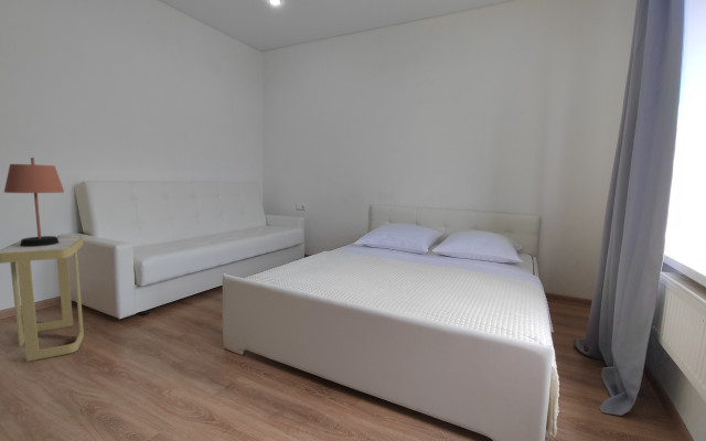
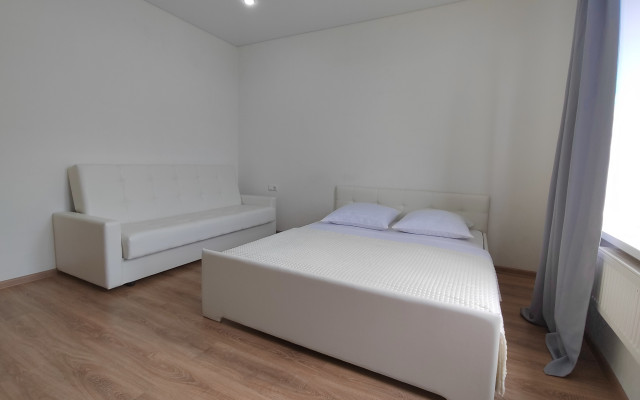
- table lamp [3,157,65,247]
- side table [0,236,85,363]
